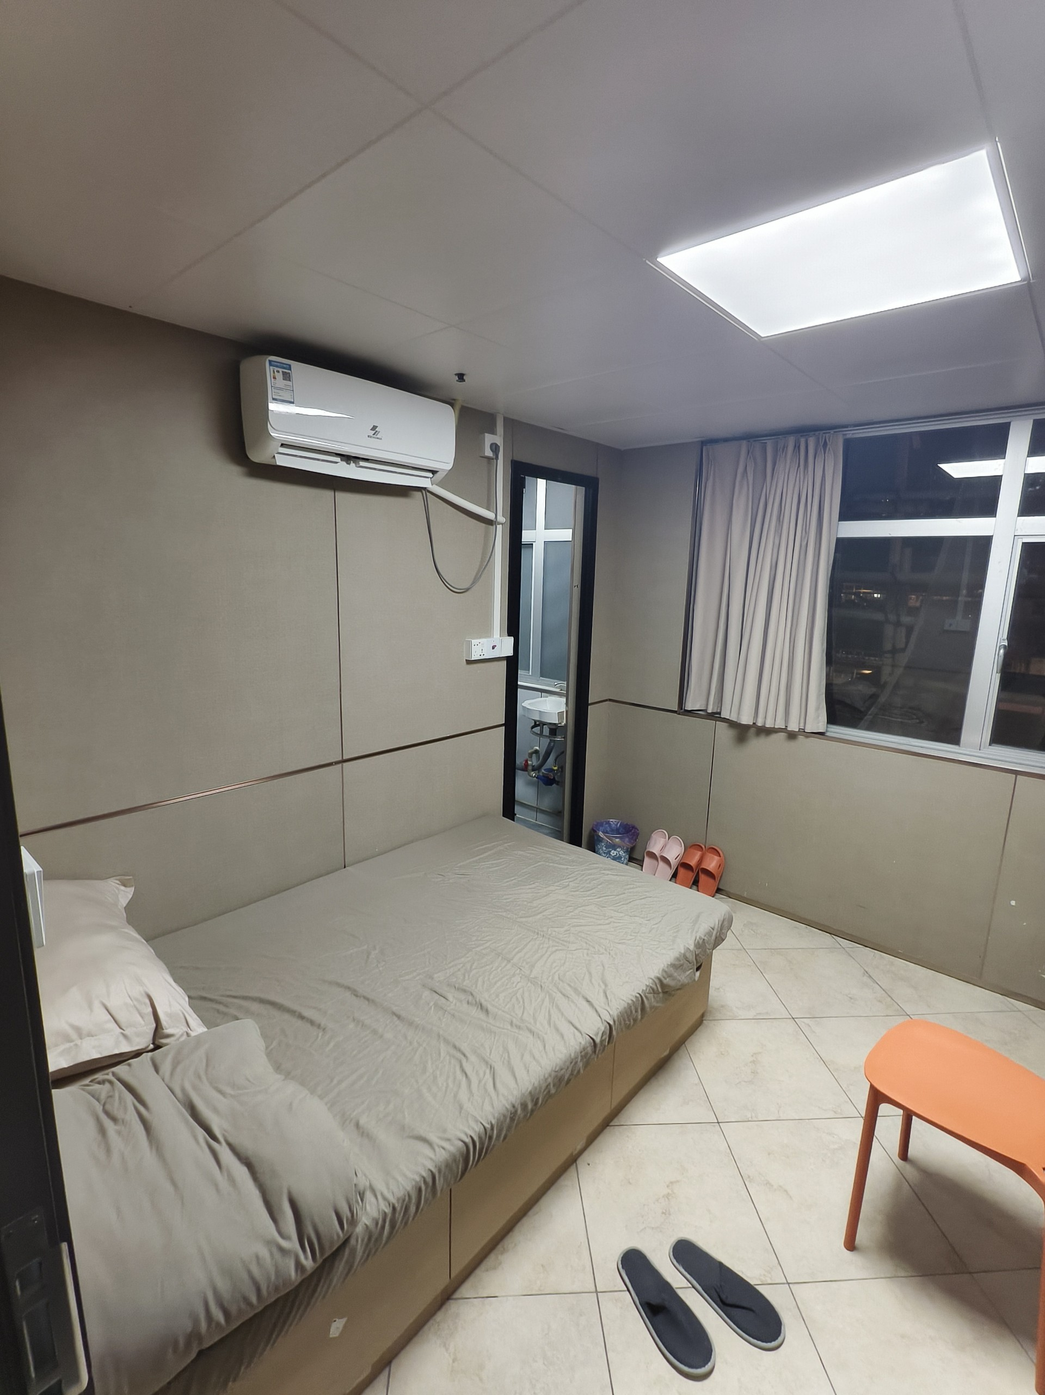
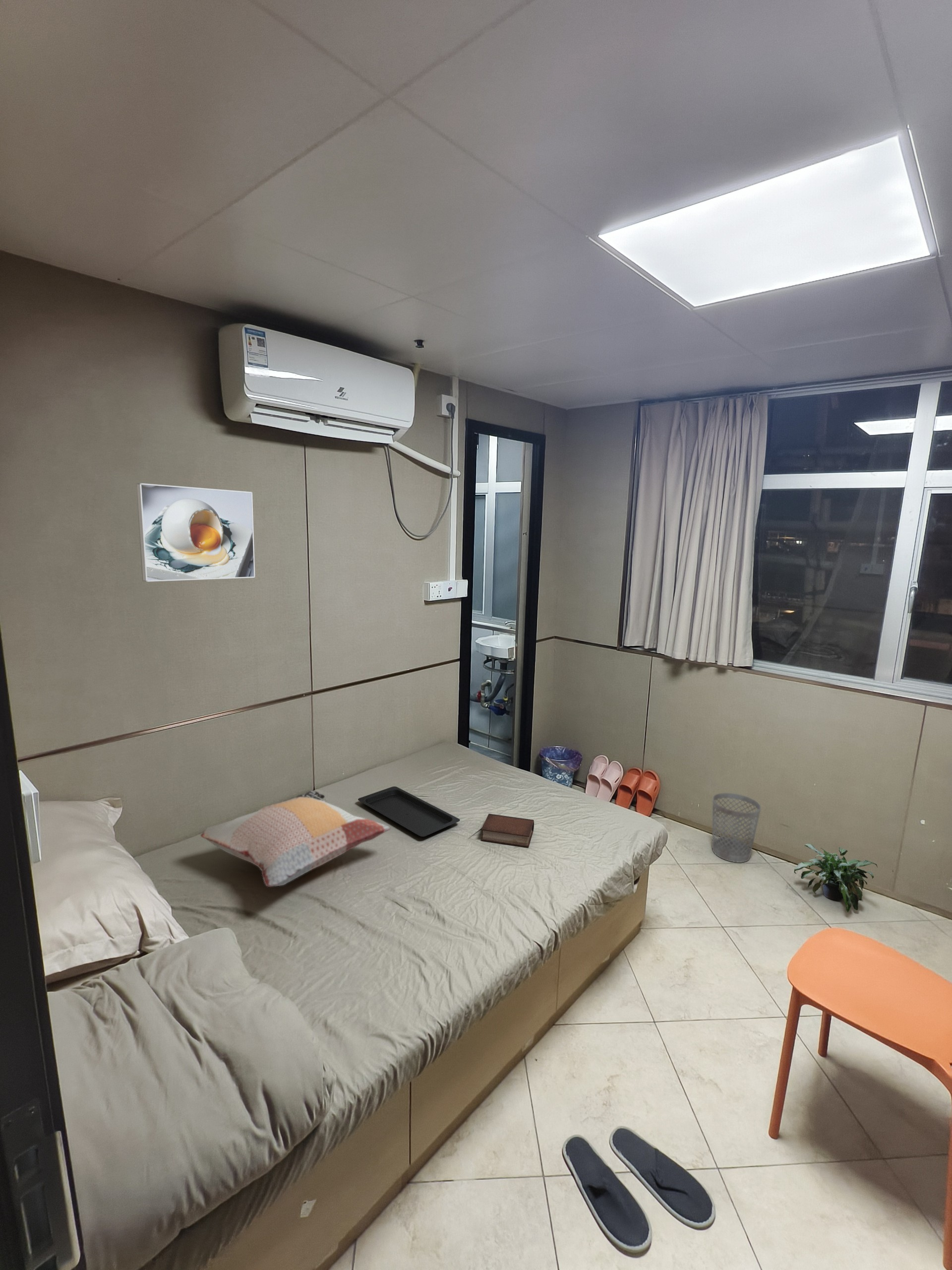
+ book [480,813,535,848]
+ serving tray [357,786,461,837]
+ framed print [136,483,255,582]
+ wastebasket [712,792,762,863]
+ decorative pillow [200,790,391,888]
+ potted plant [794,843,878,912]
